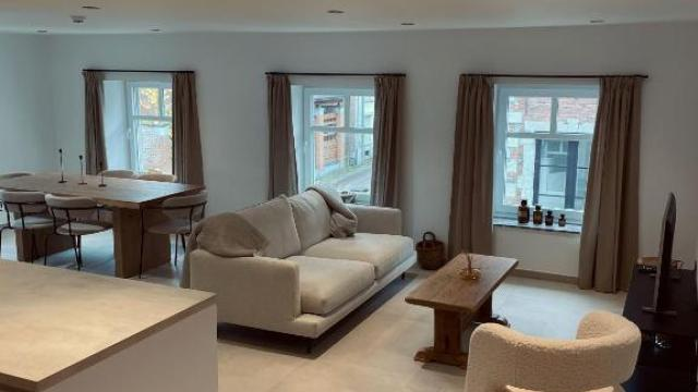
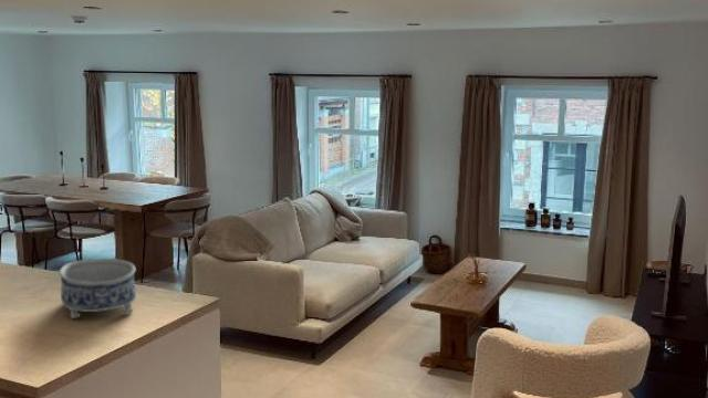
+ decorative bowl [59,258,137,320]
